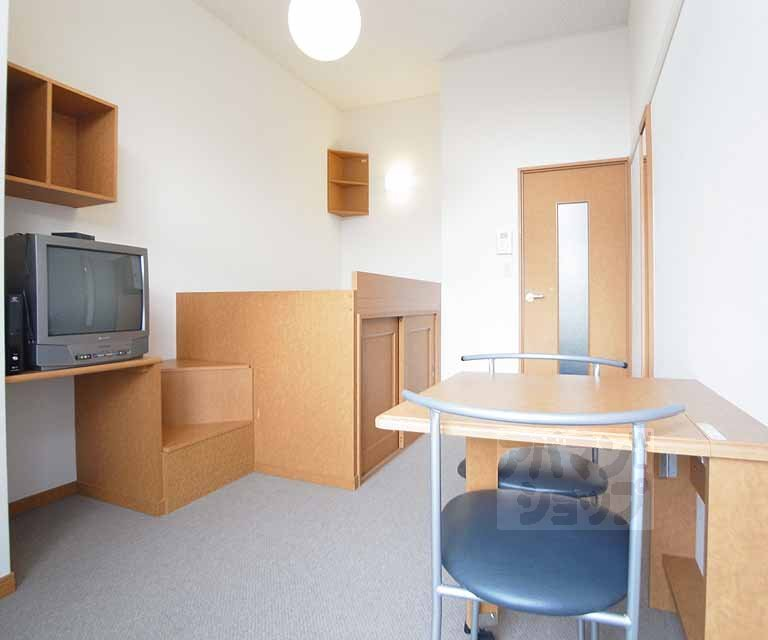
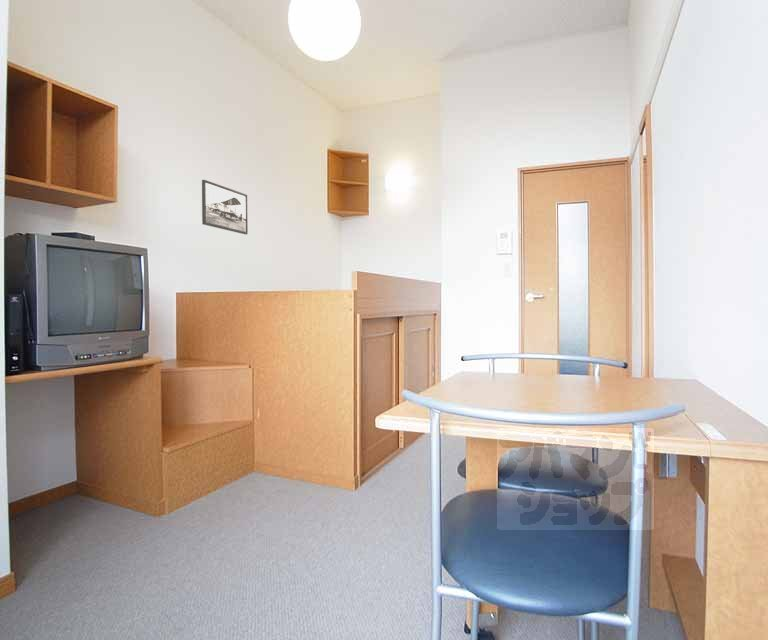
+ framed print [201,179,249,235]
